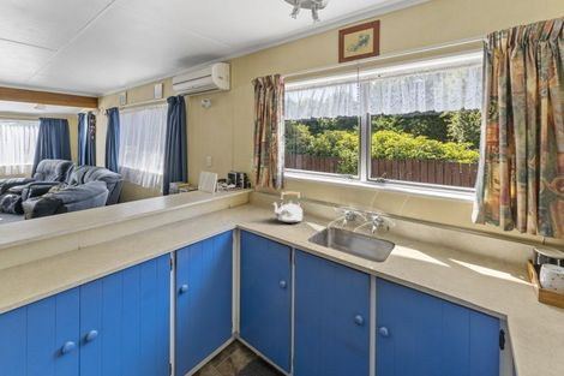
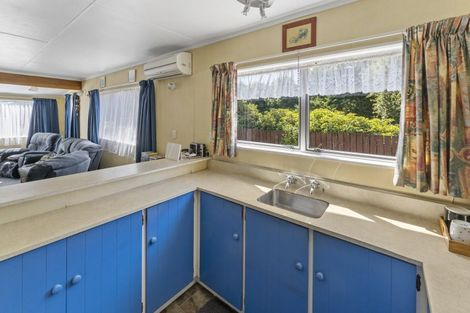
- kettle [271,190,304,223]
